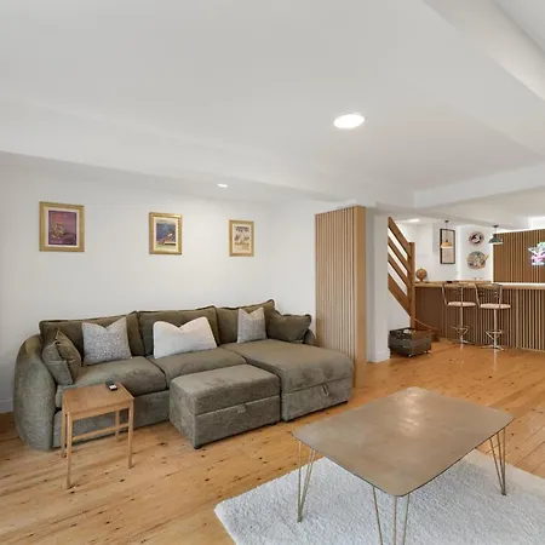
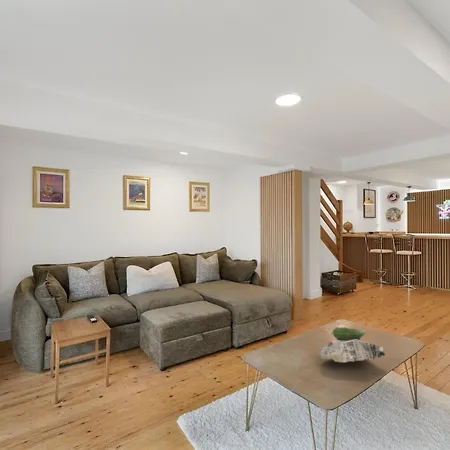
+ newspaper [318,326,386,363]
